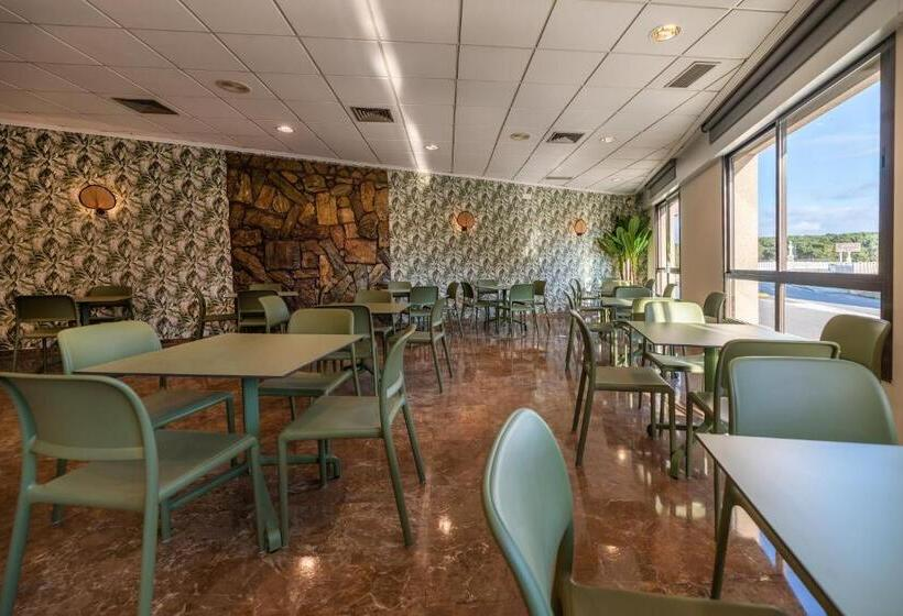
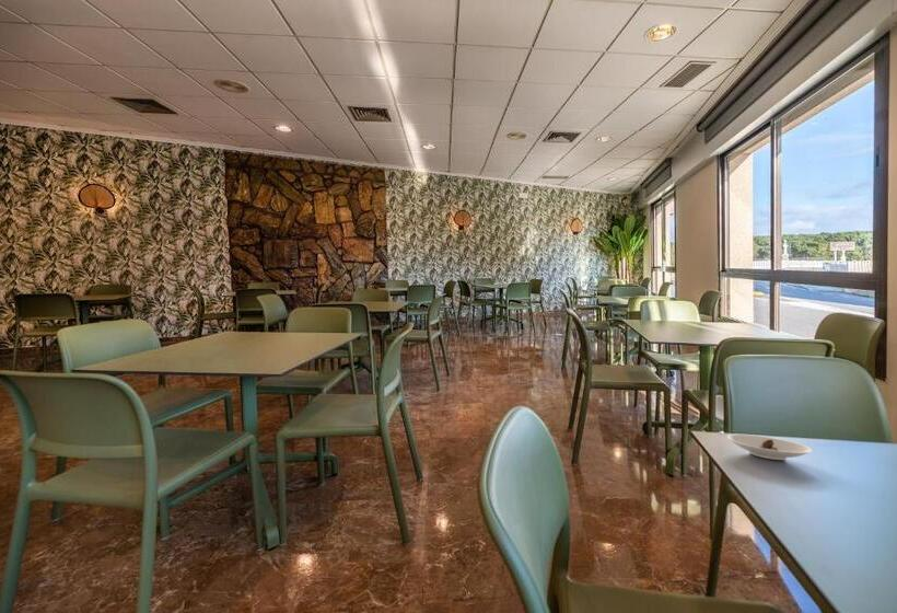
+ saucer [726,433,813,461]
